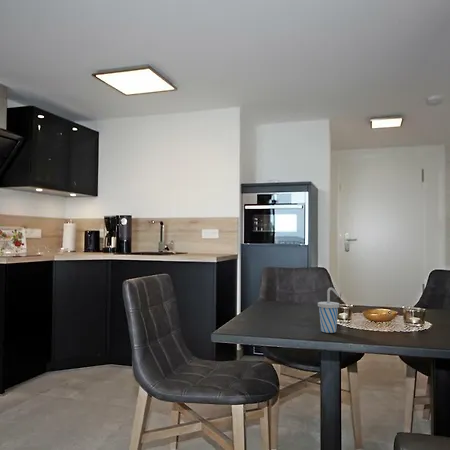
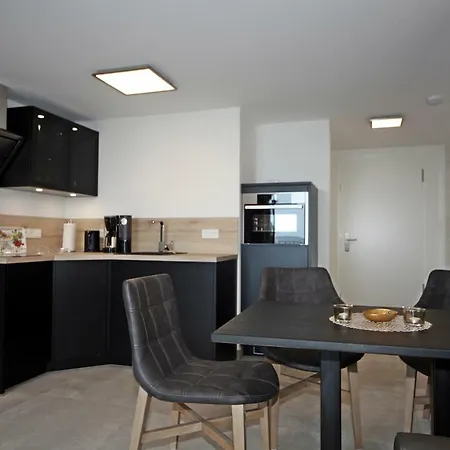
- cup [317,287,340,334]
